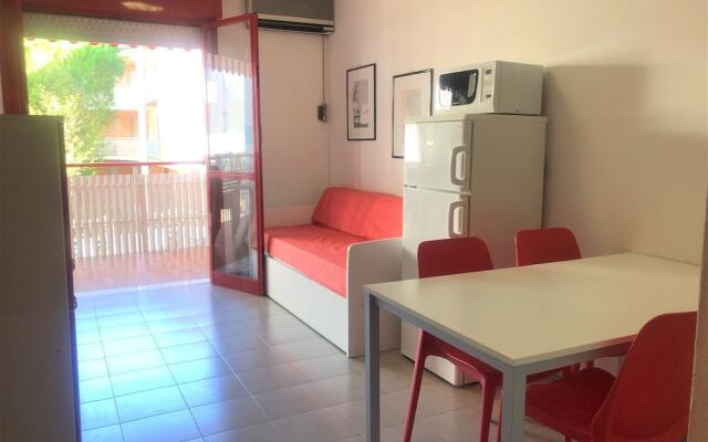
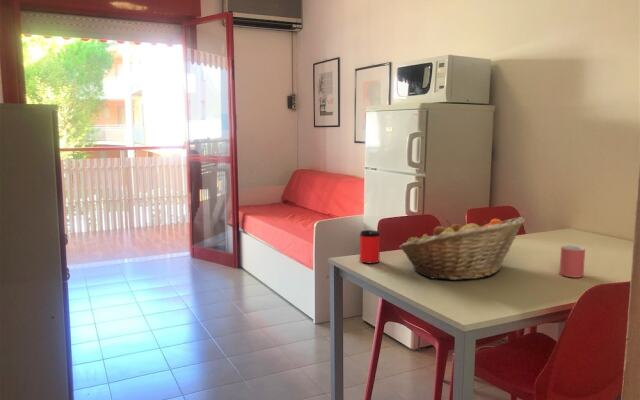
+ fruit basket [398,216,526,281]
+ mug [559,245,586,279]
+ can [359,229,381,265]
